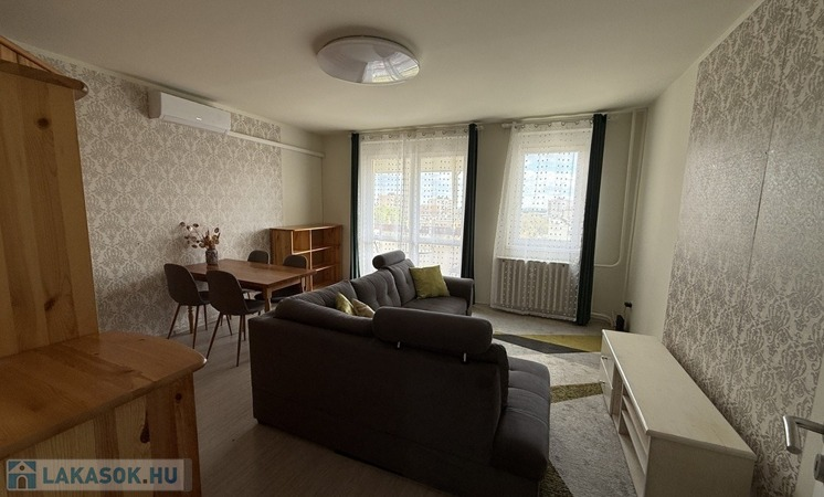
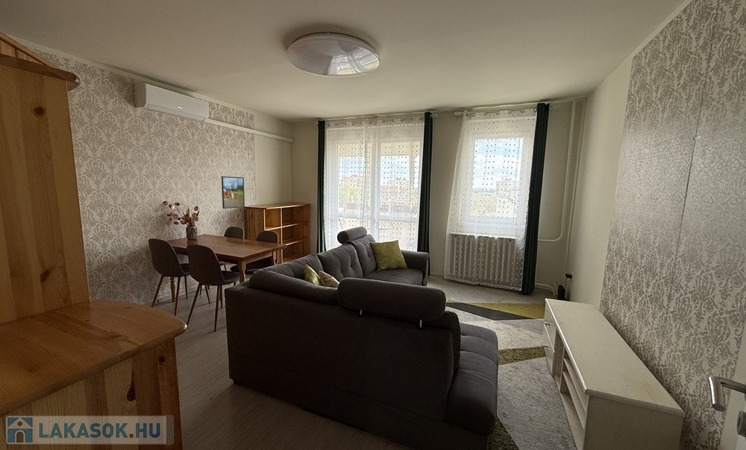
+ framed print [220,175,246,210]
